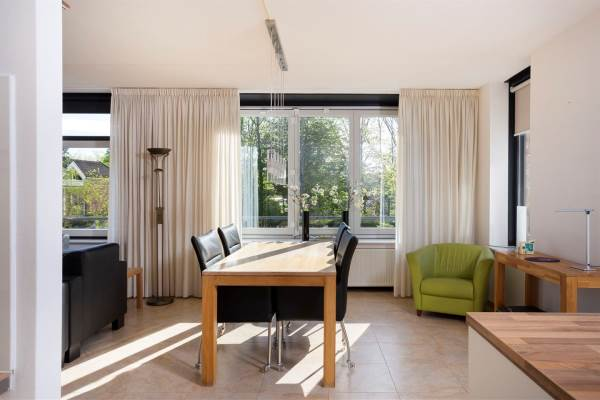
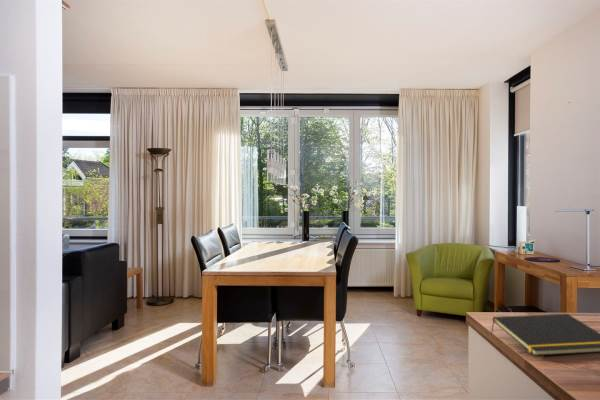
+ notepad [490,313,600,357]
